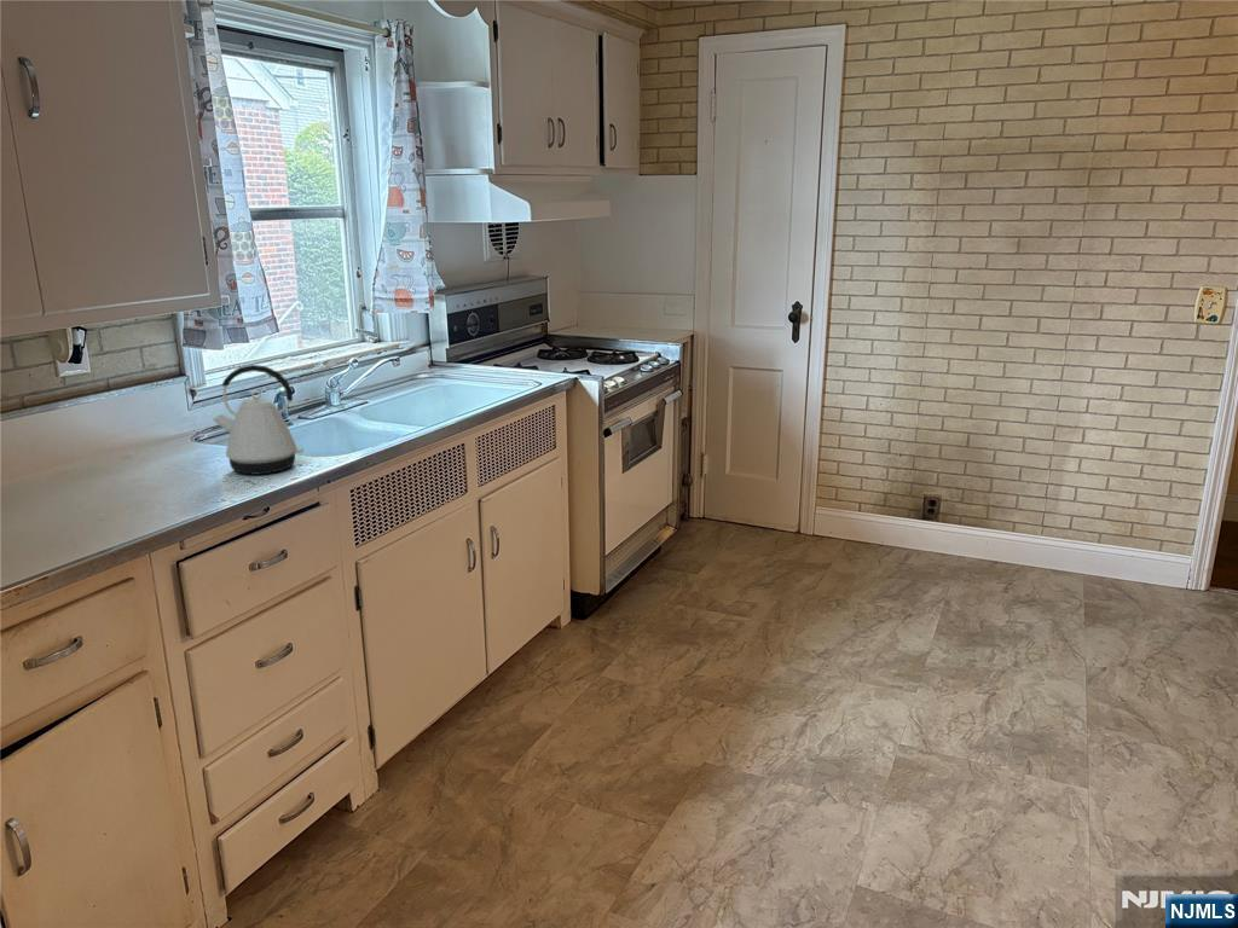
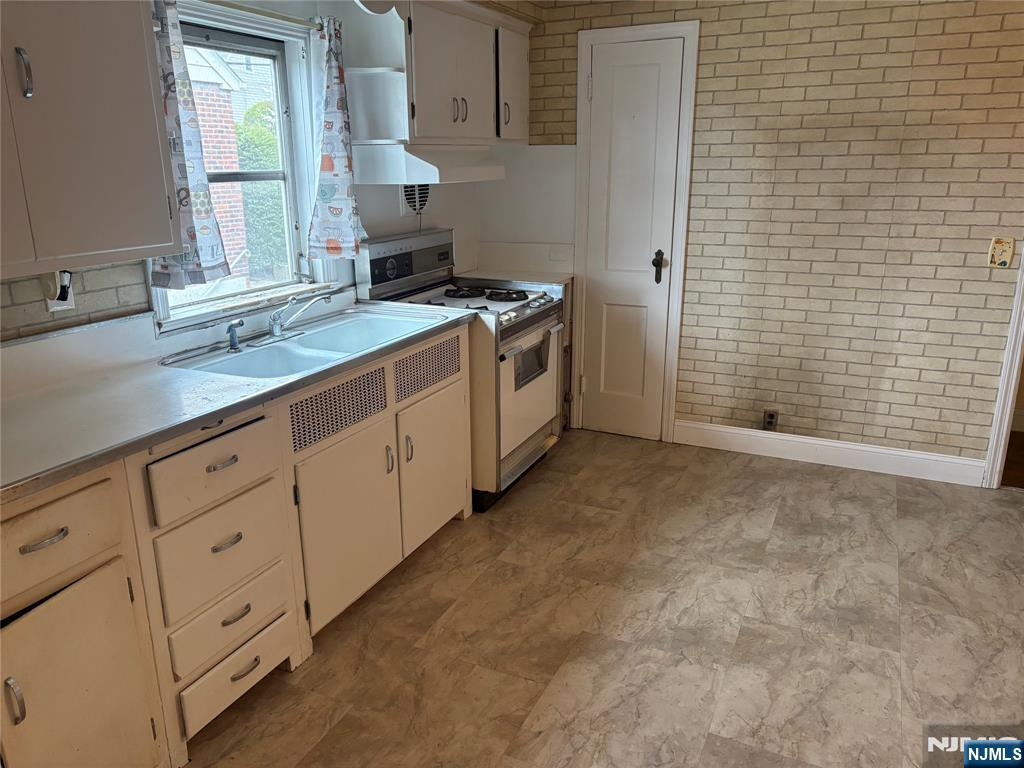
- kettle [212,364,305,476]
